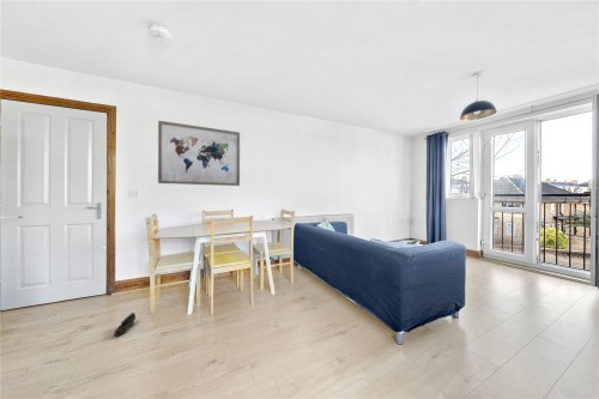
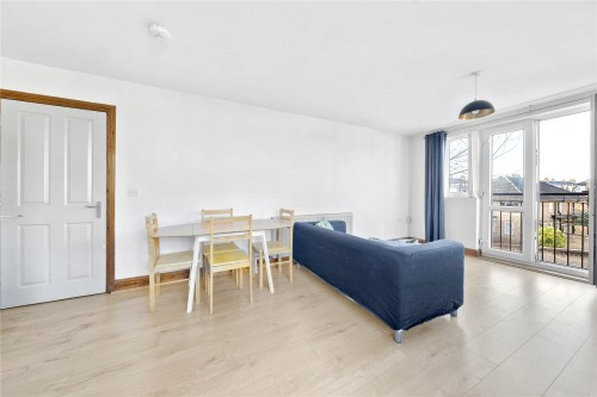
- wall art [157,120,241,187]
- shoe [113,312,137,337]
